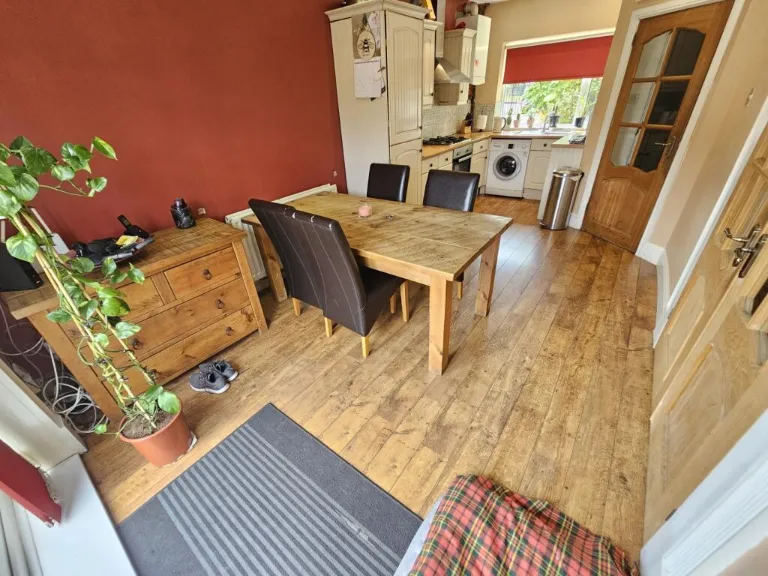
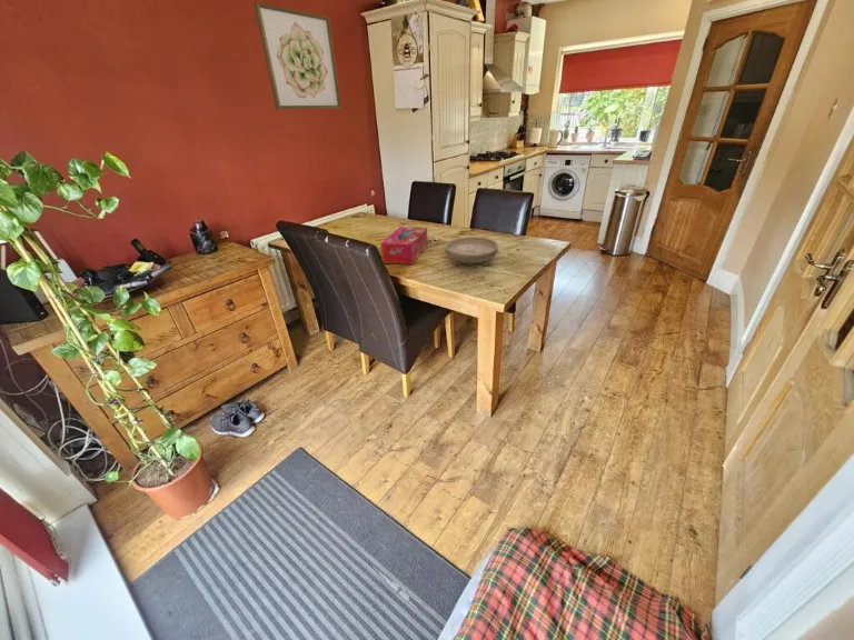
+ tissue box [379,226,428,266]
+ bowl [444,236,499,266]
+ wall art [252,1,342,111]
